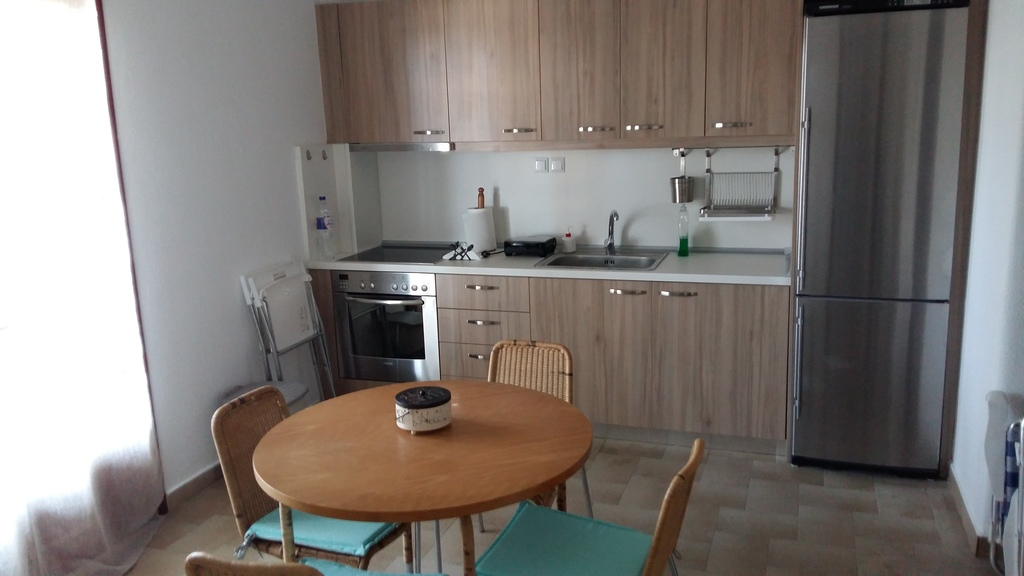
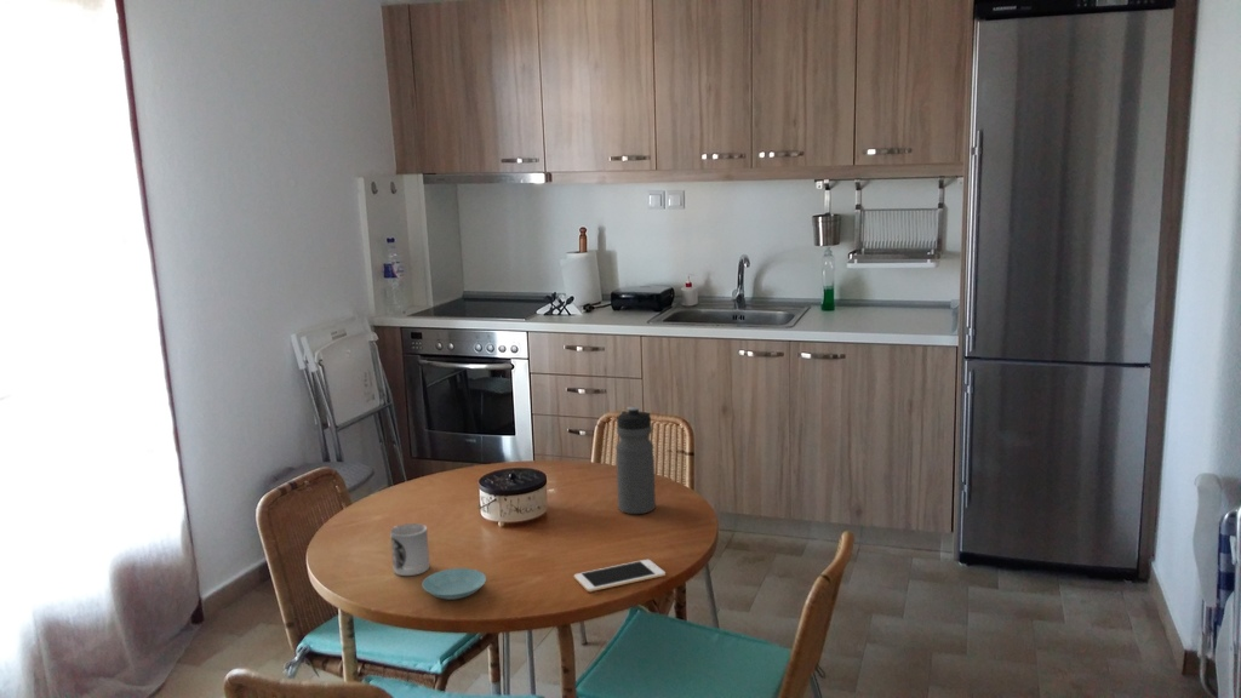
+ cup [389,522,430,577]
+ water bottle [614,405,657,515]
+ cell phone [573,559,667,593]
+ saucer [421,567,487,601]
